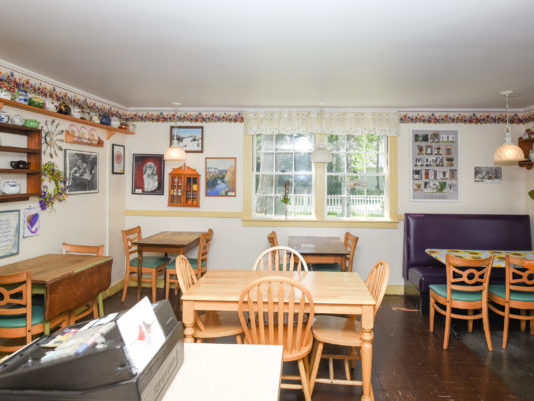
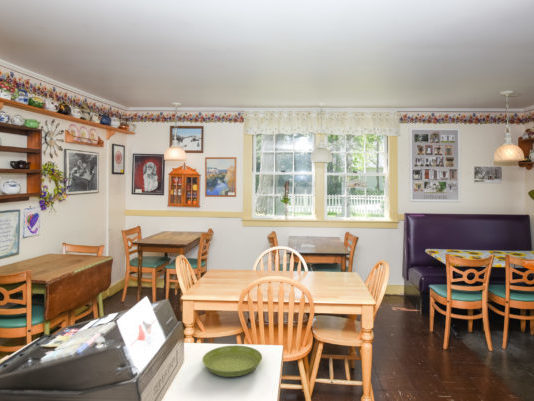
+ saucer [201,344,263,378]
